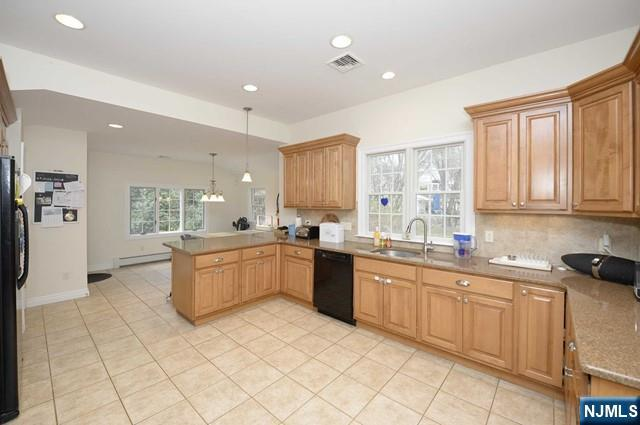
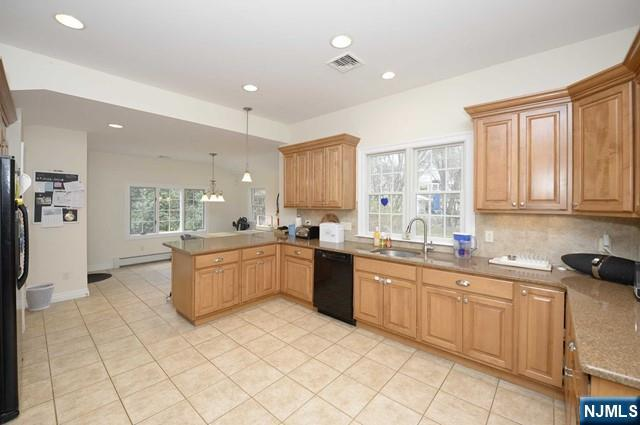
+ wastebasket [25,282,56,312]
